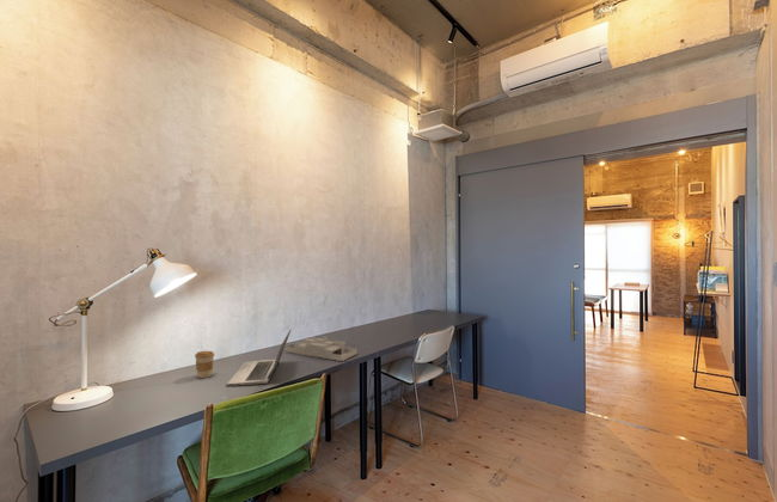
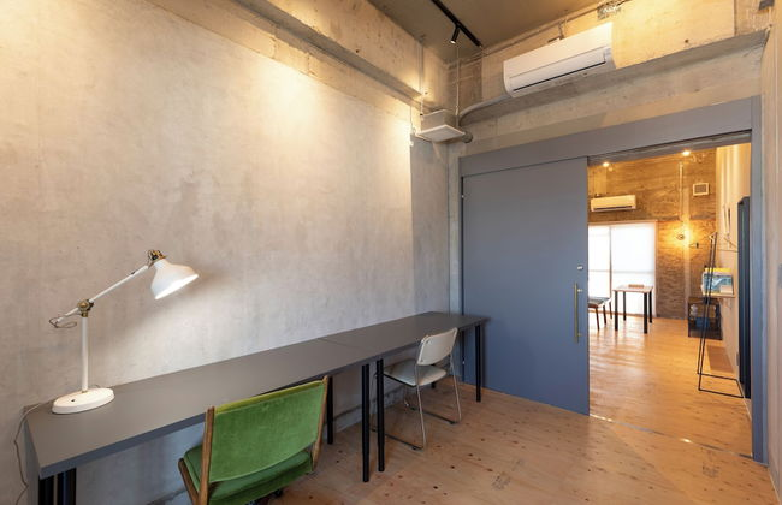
- desk organizer [285,336,357,362]
- laptop [226,329,292,387]
- coffee cup [194,350,215,379]
